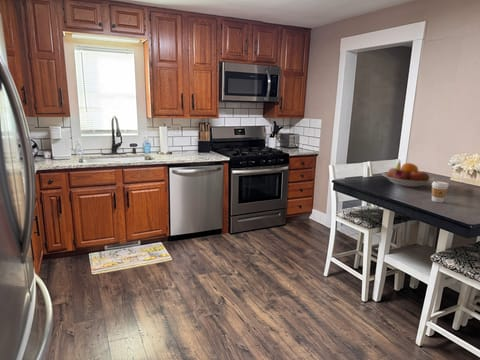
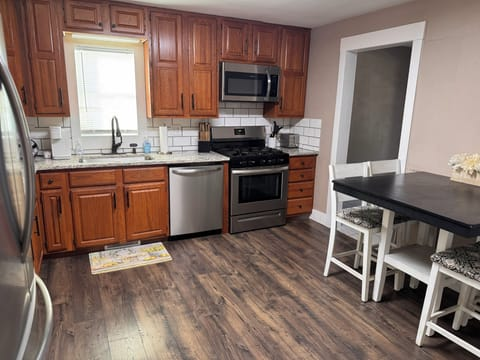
- fruit bowl [381,161,436,188]
- coffee cup [431,180,450,203]
